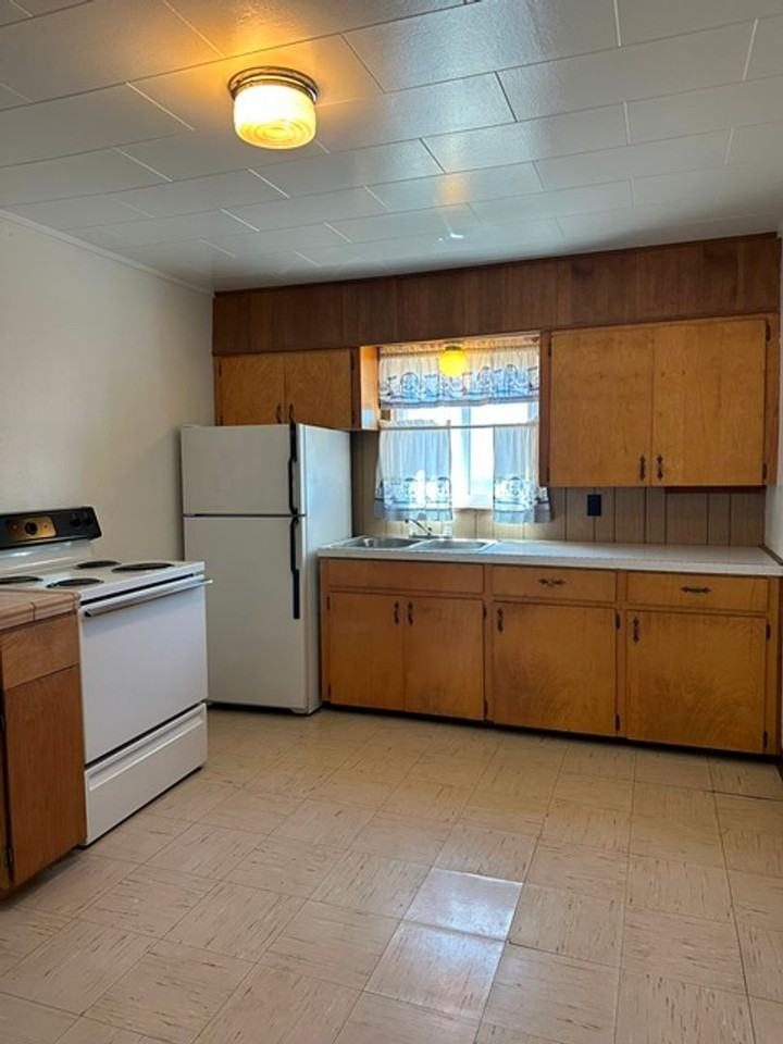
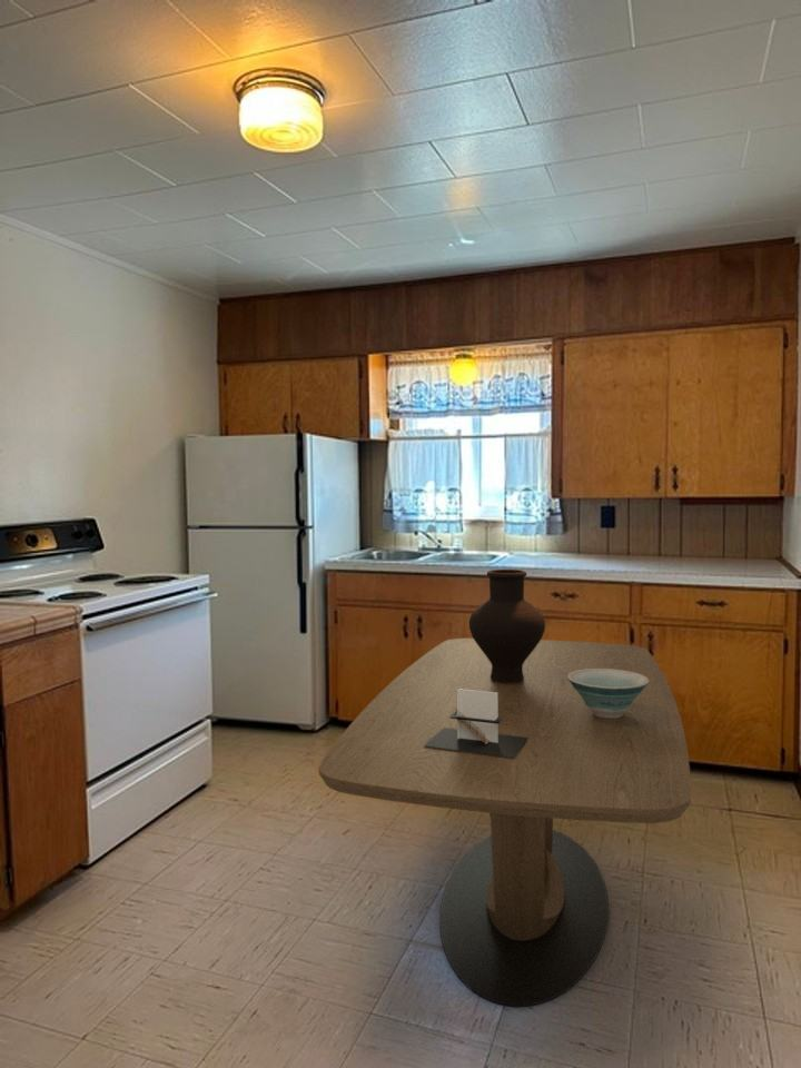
+ bowl [567,669,650,718]
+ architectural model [424,689,528,758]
+ dining table [317,637,692,1007]
+ vase [468,568,546,683]
